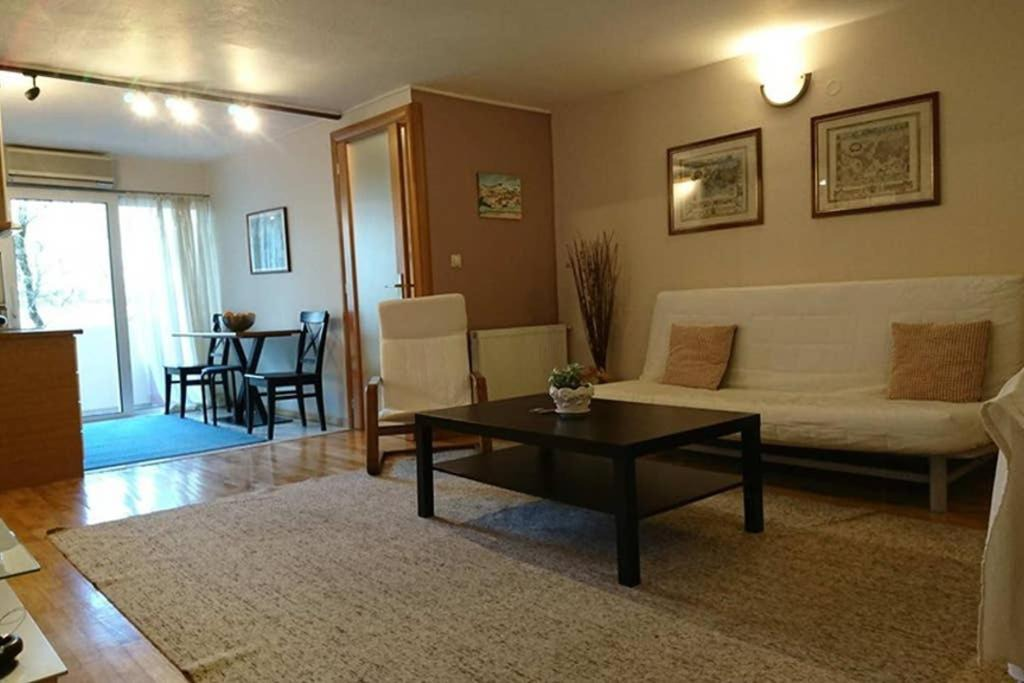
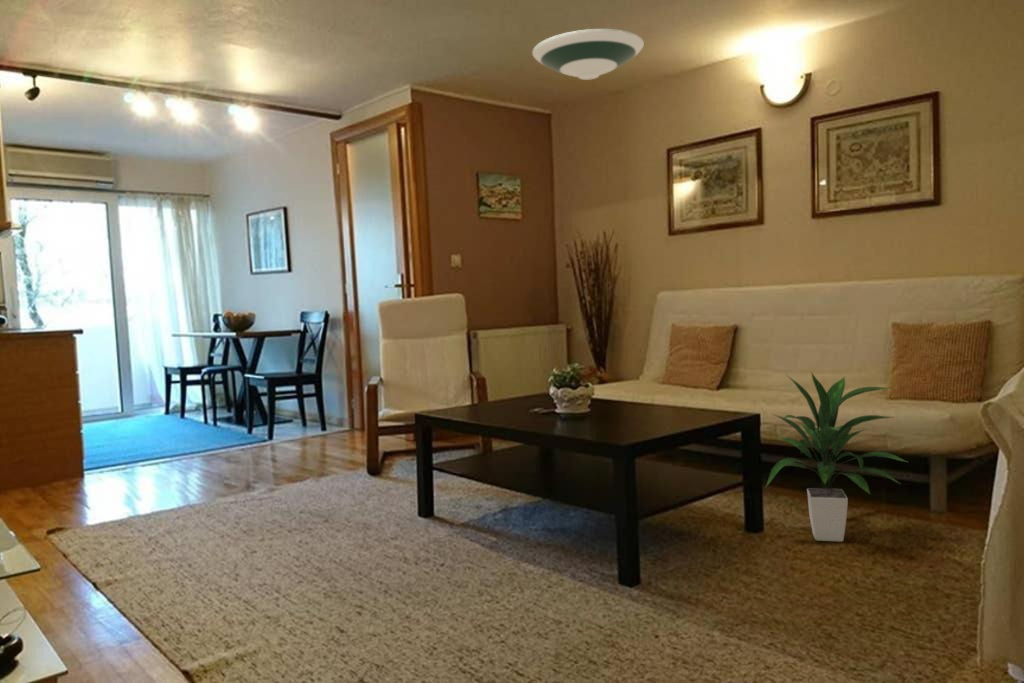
+ indoor plant [764,371,908,543]
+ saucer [531,28,645,81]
